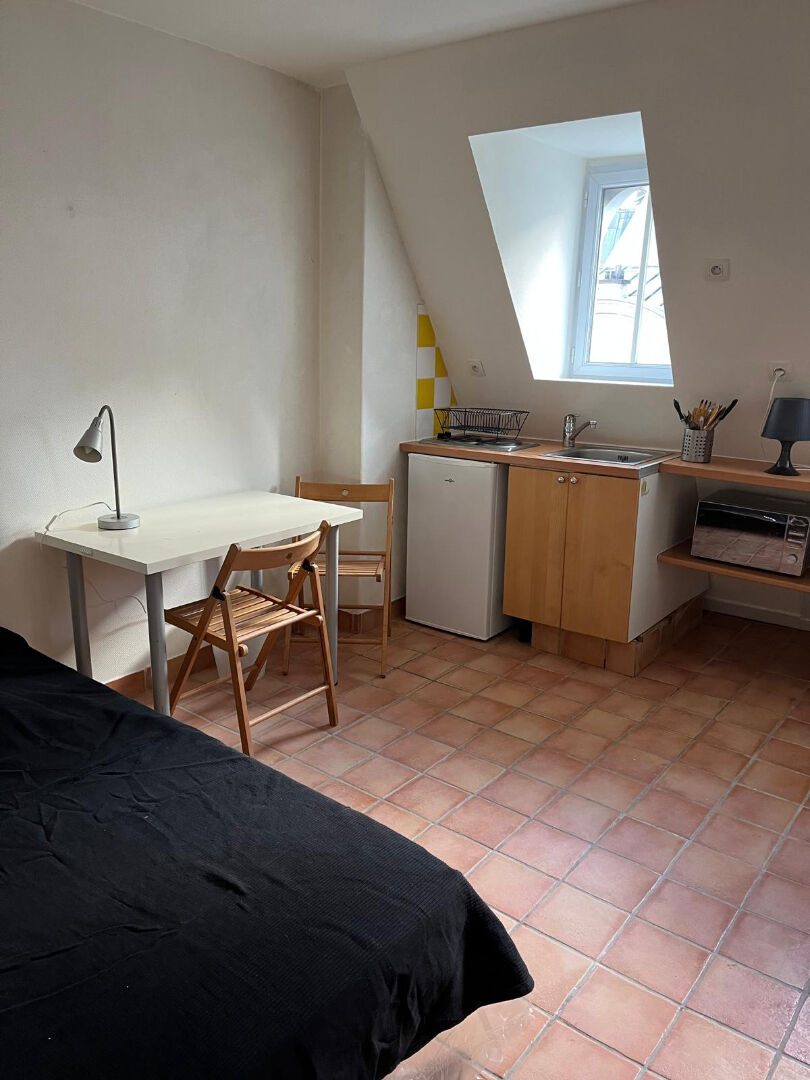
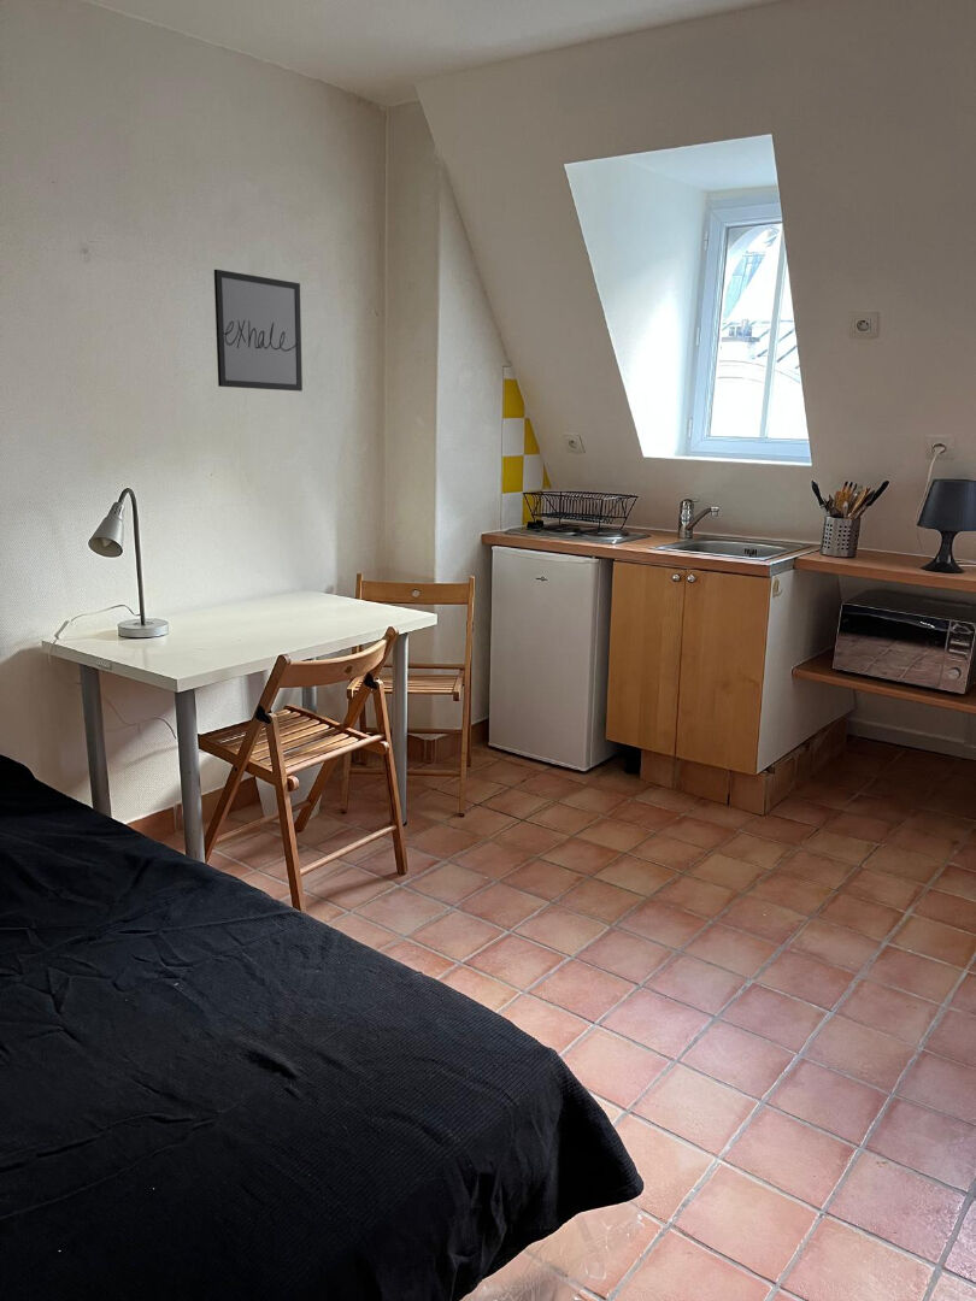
+ wall art [213,269,304,393]
